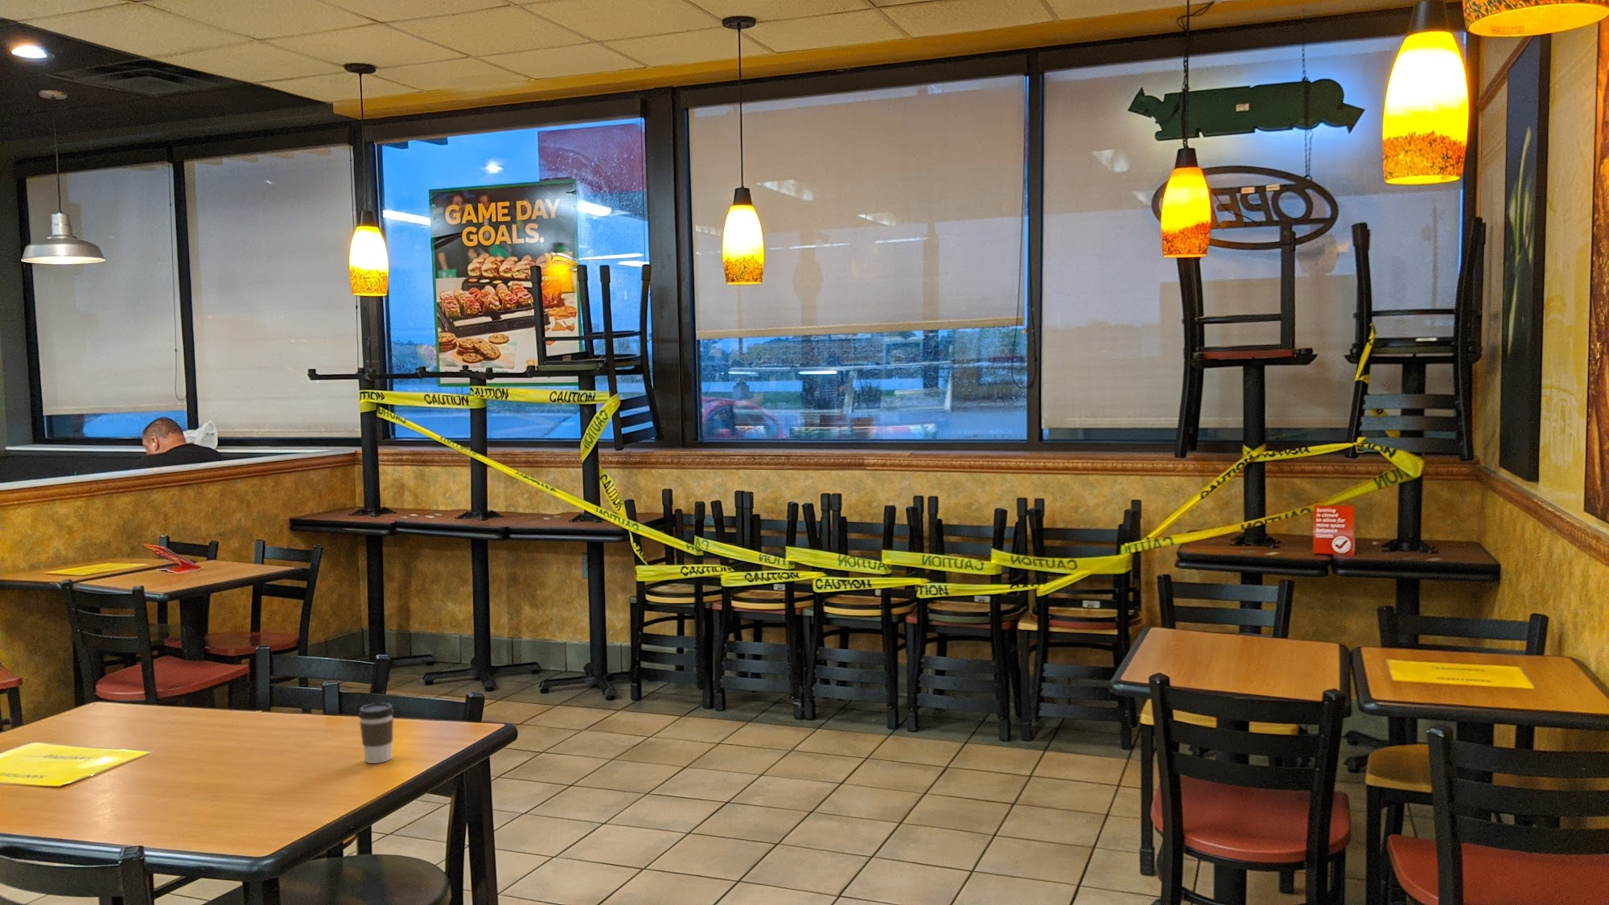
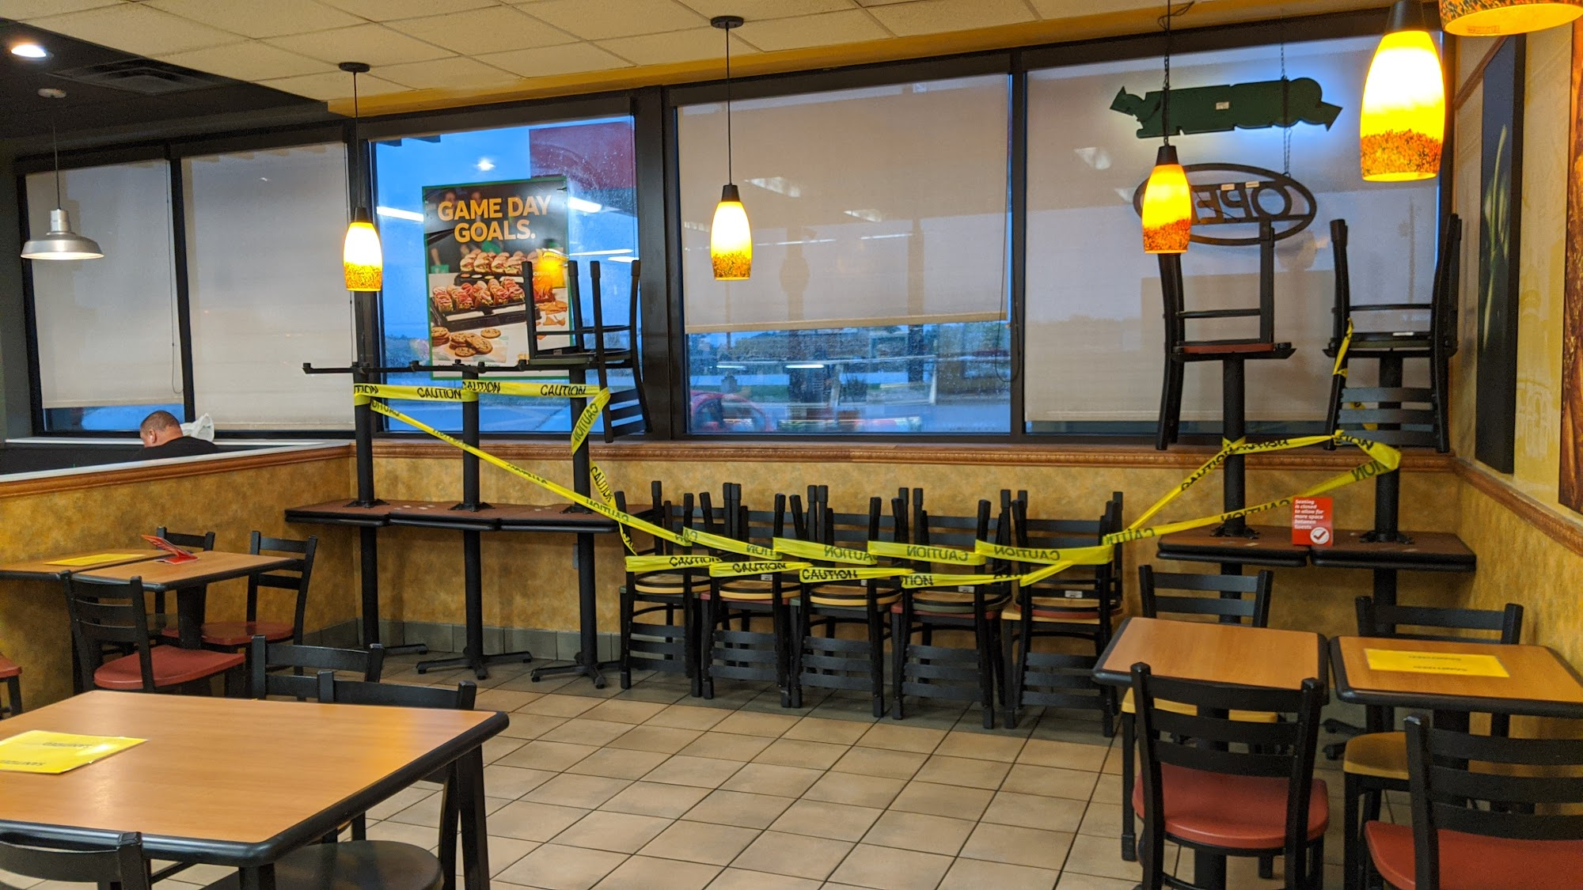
- coffee cup [358,703,395,765]
